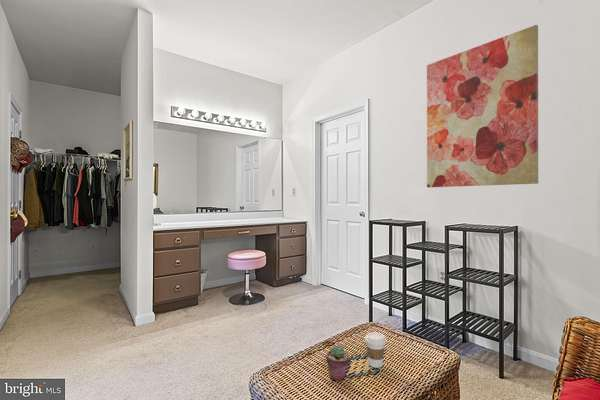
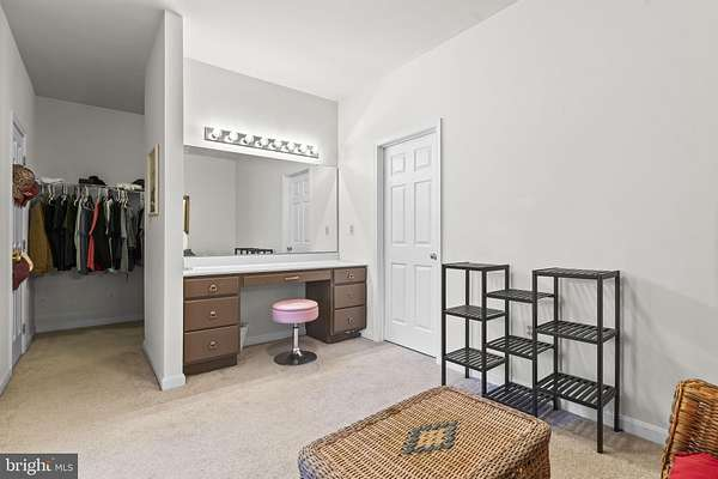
- wall art [426,24,539,188]
- coffee cup [364,331,387,369]
- potted succulent [325,344,350,382]
